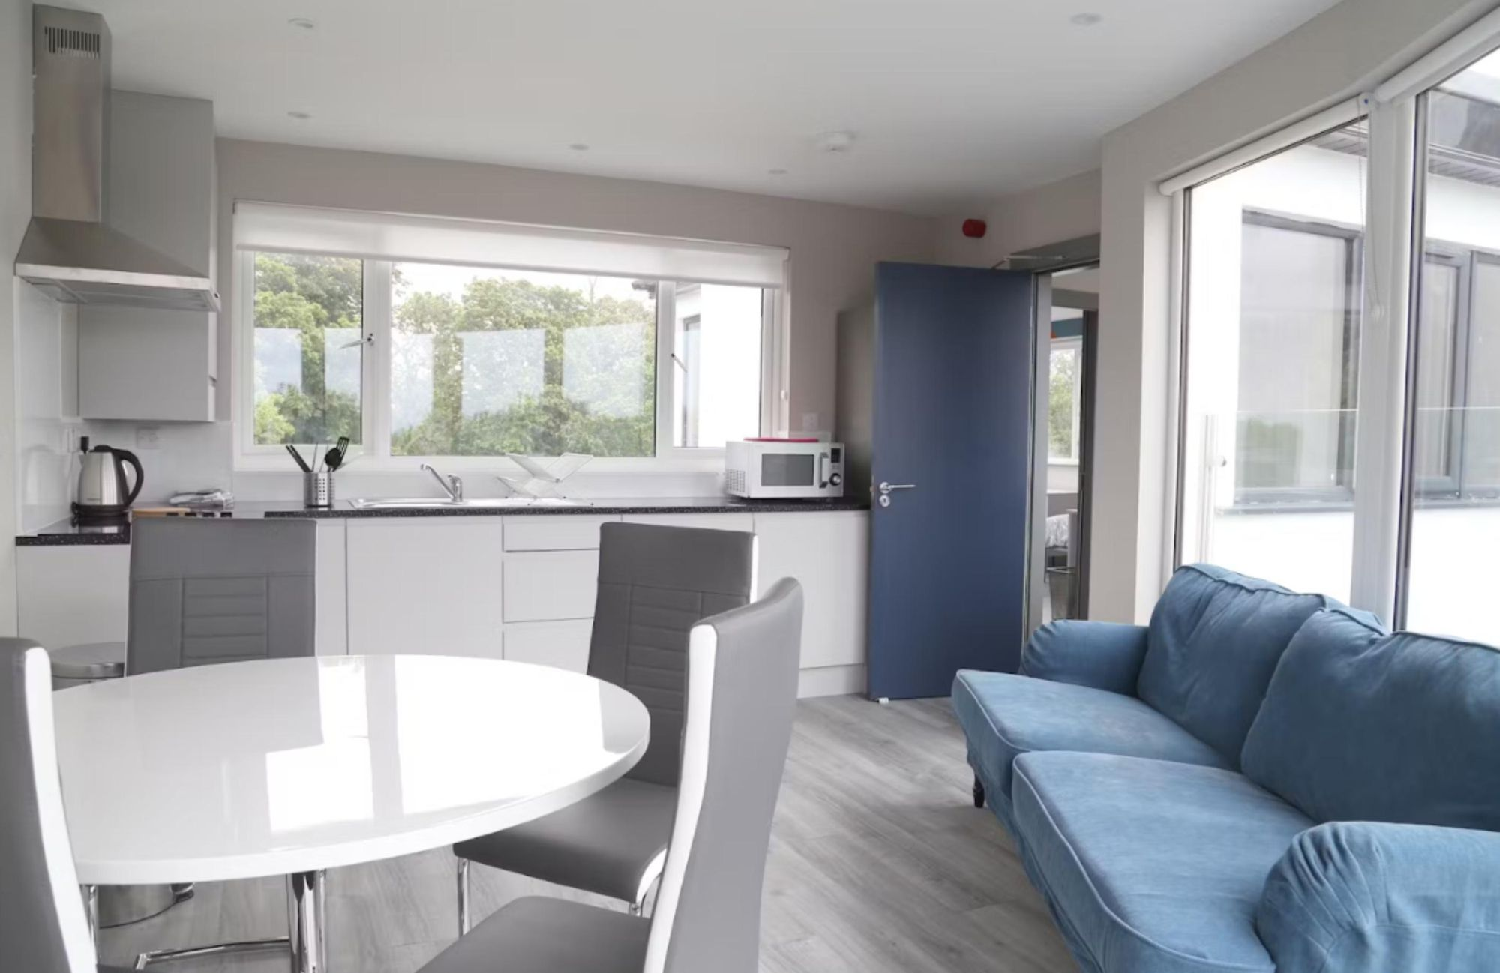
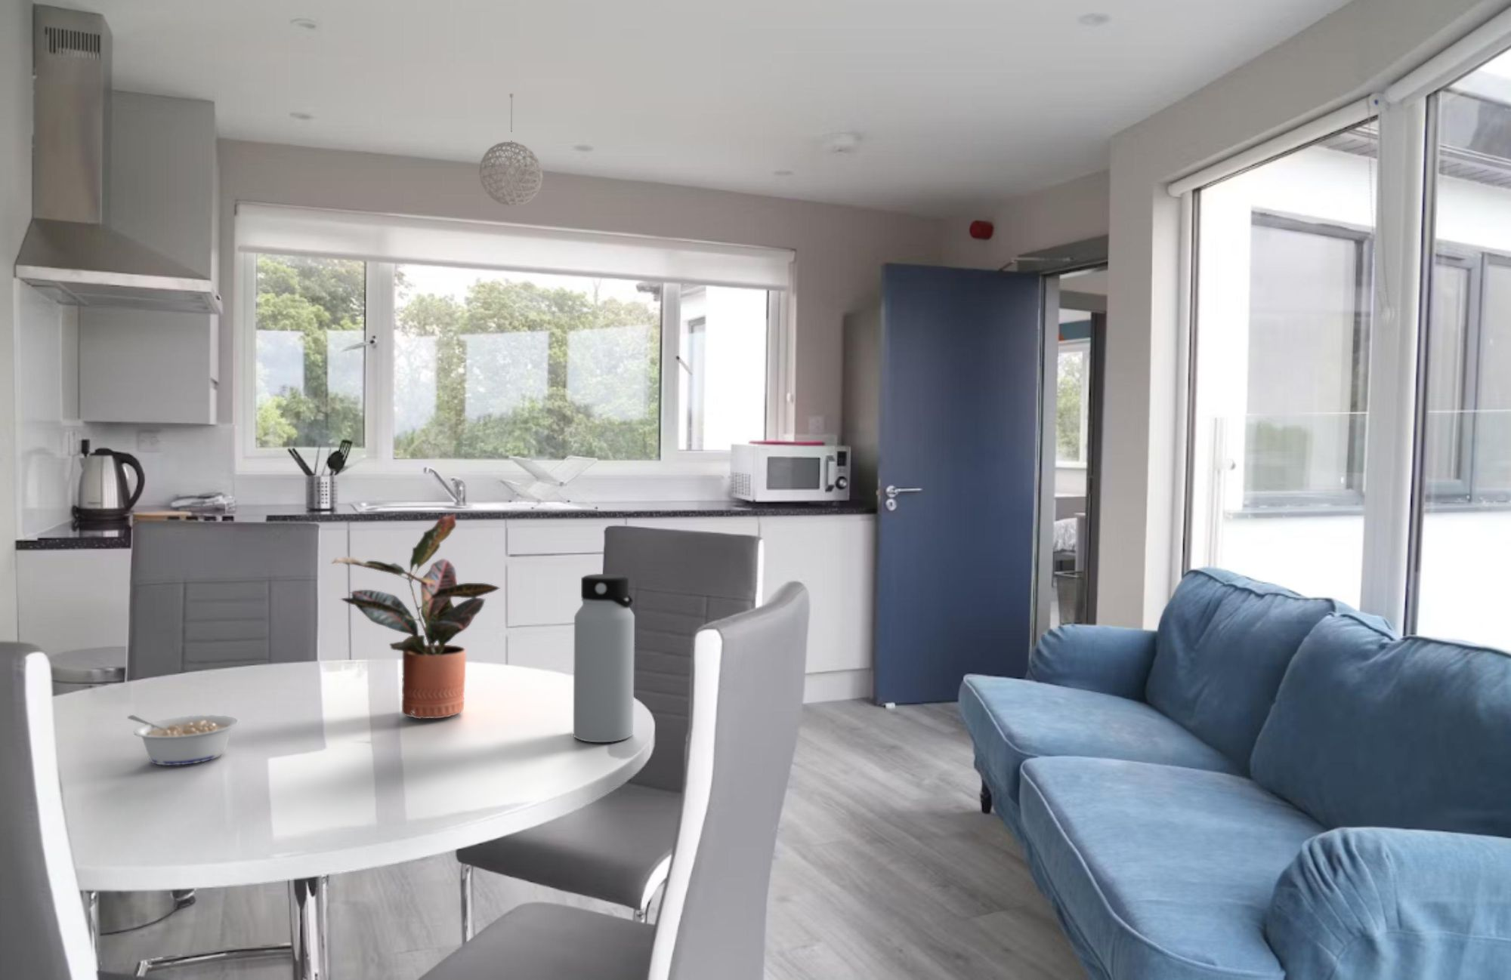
+ water bottle [573,573,635,743]
+ legume [127,715,240,766]
+ pendant light [478,92,543,207]
+ potted plant [330,513,501,719]
